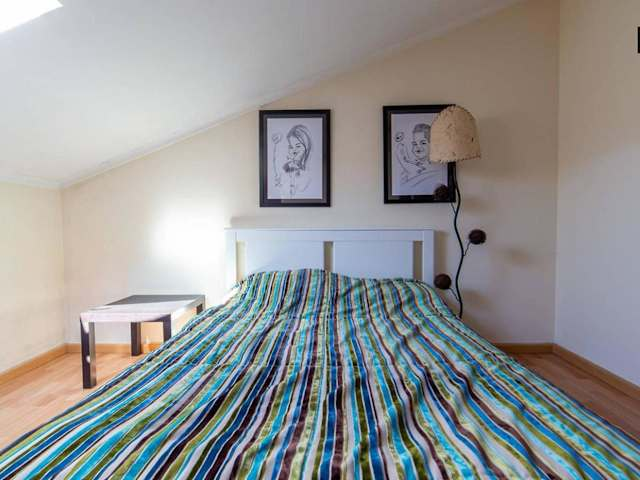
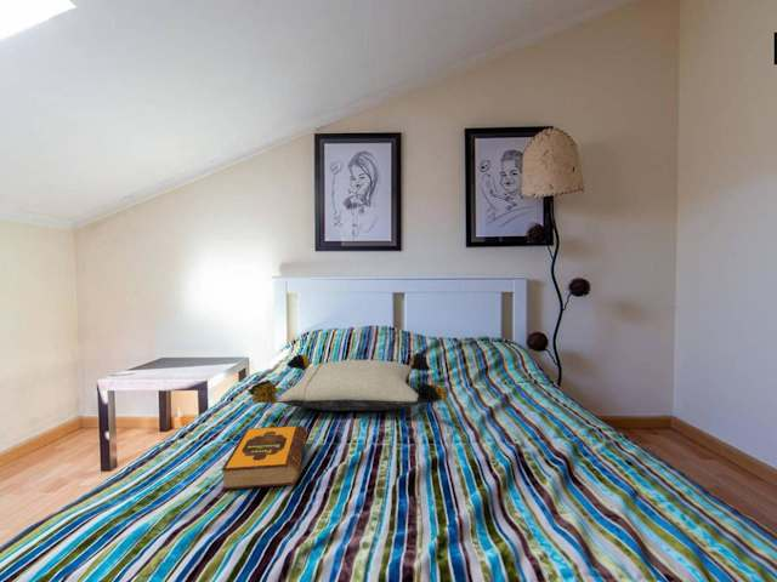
+ pillow [246,352,449,412]
+ hardback book [221,424,308,491]
